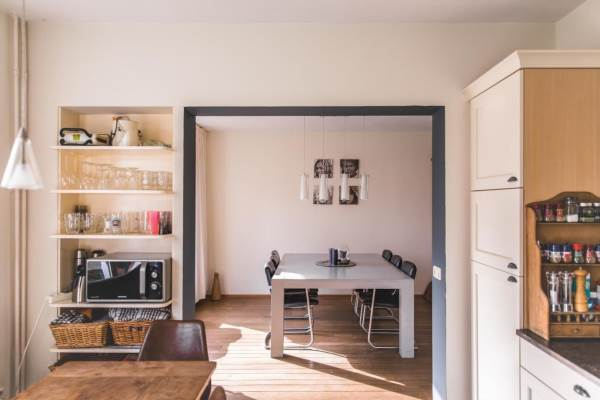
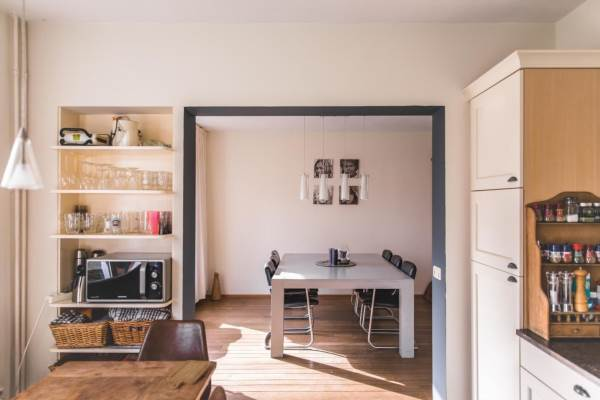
+ chopping board [166,359,212,390]
